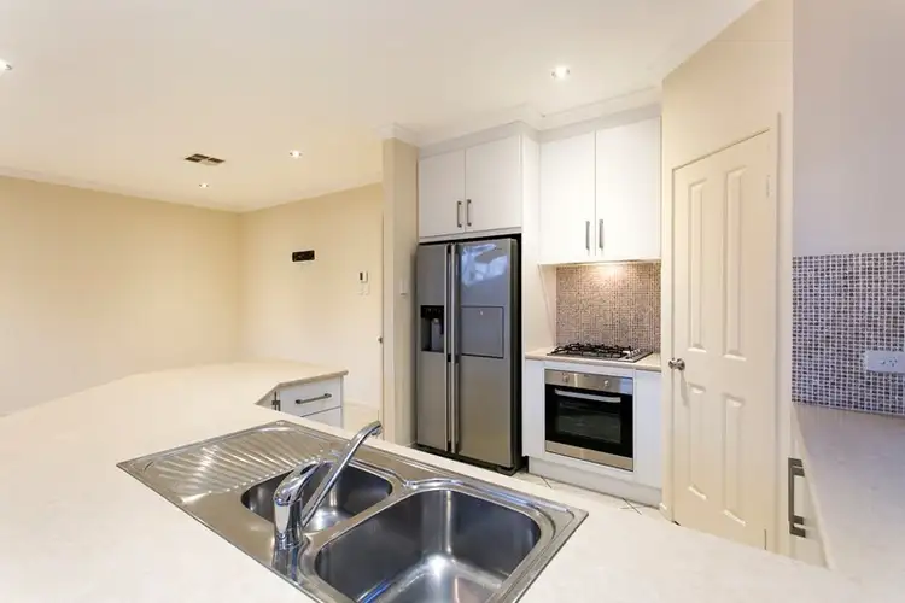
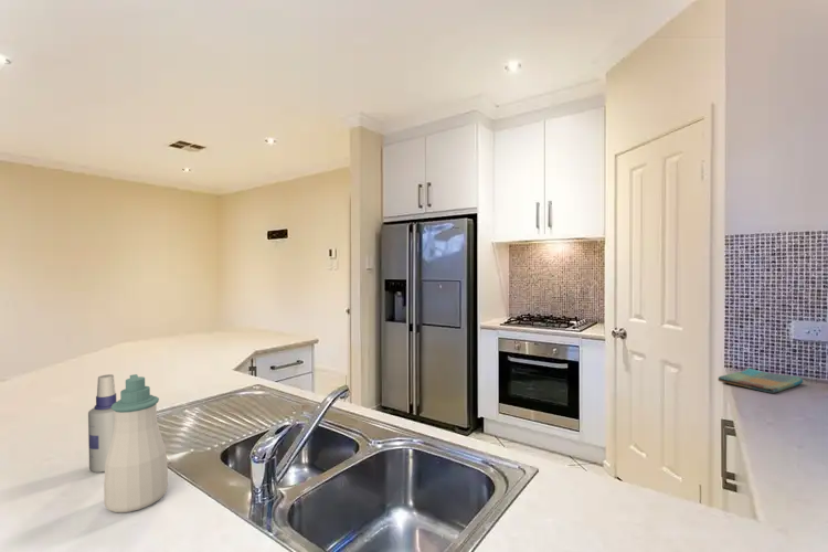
+ spray bottle [87,373,117,474]
+ soap bottle [103,373,169,513]
+ dish towel [716,368,804,394]
